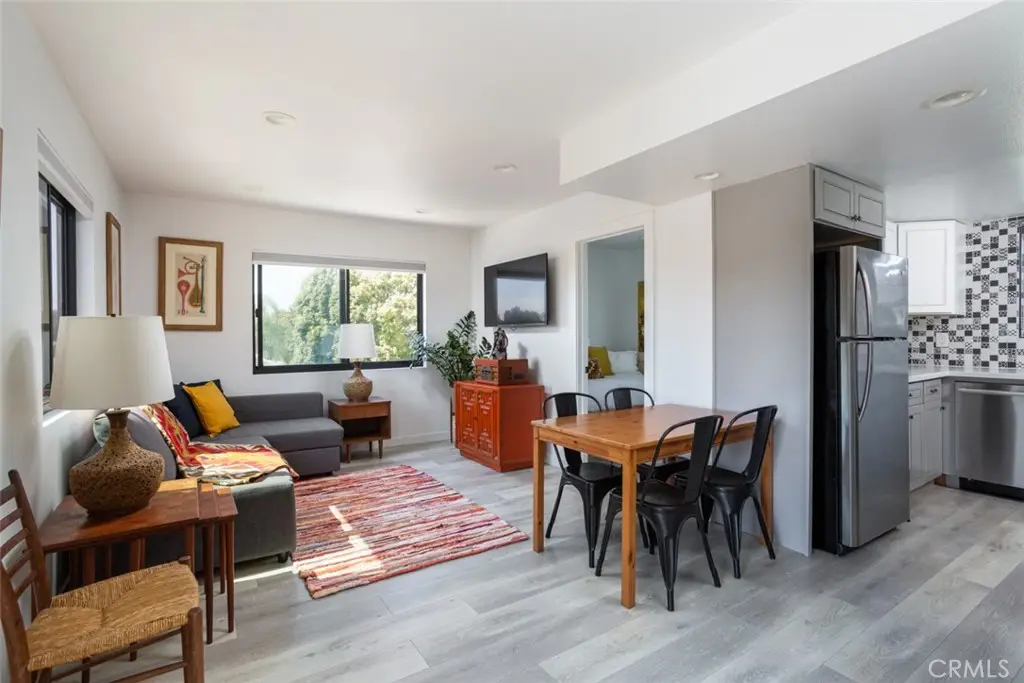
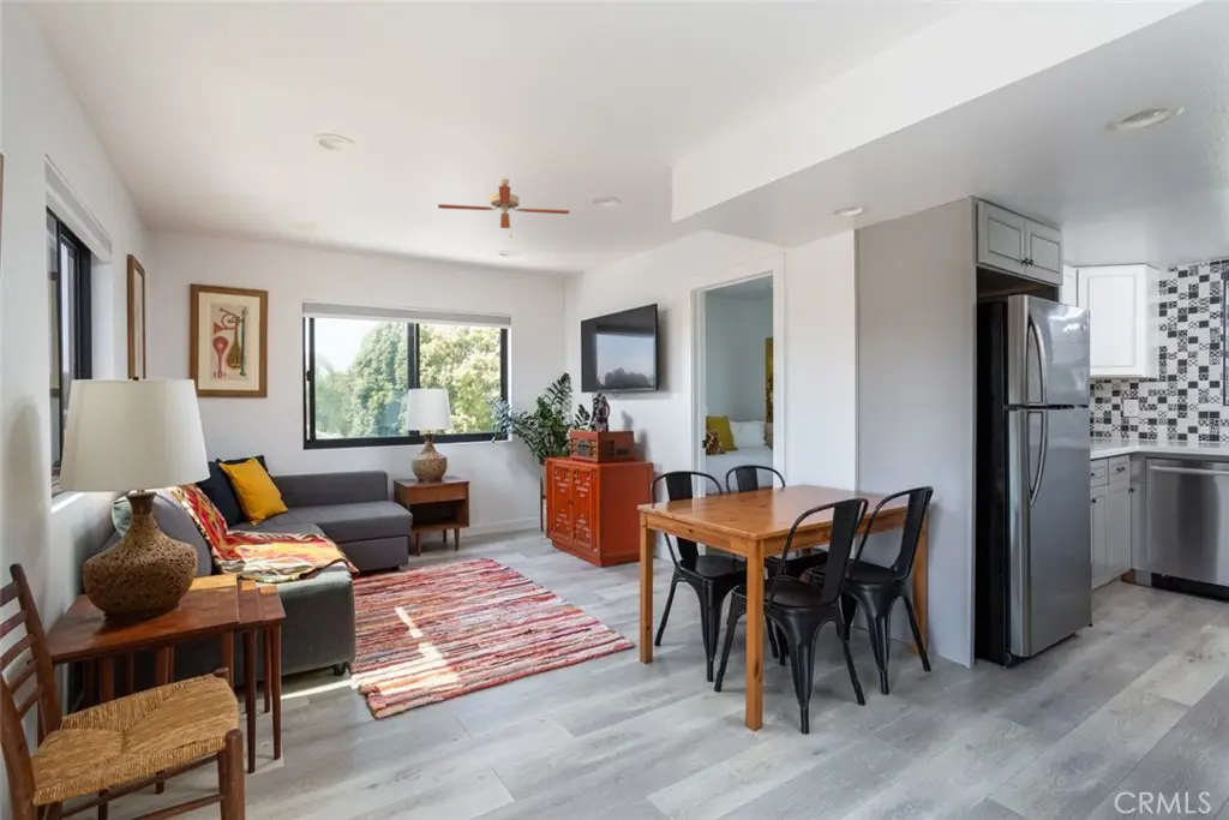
+ ceiling fan [437,178,571,239]
